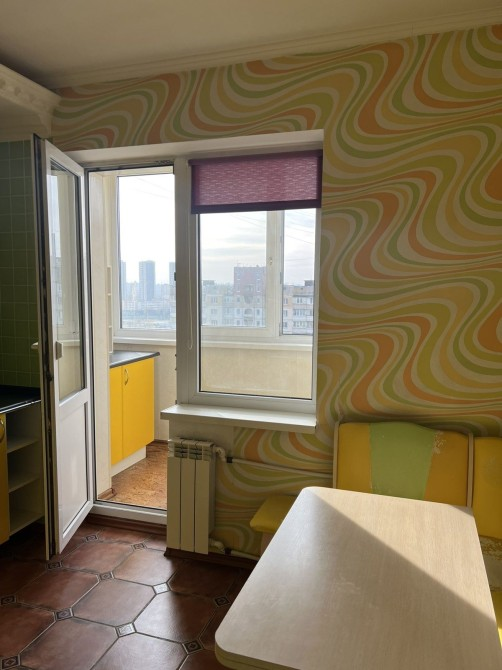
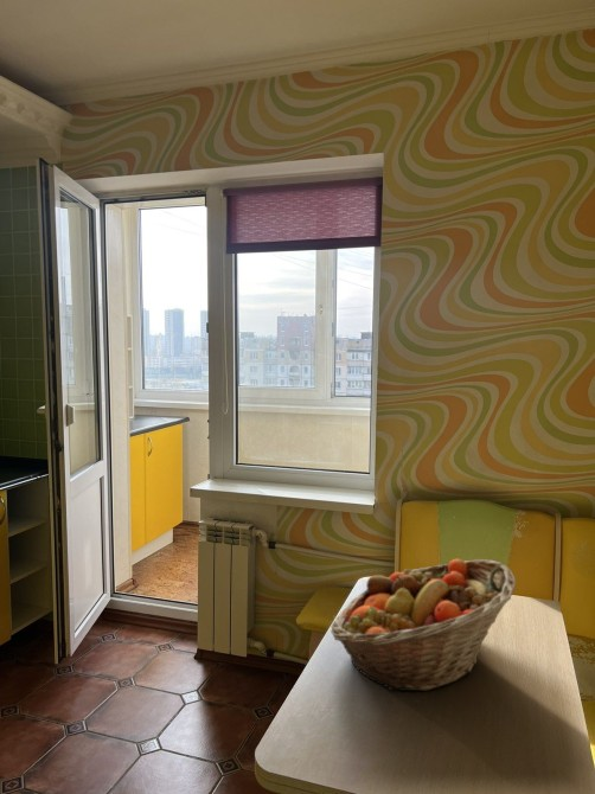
+ fruit basket [330,558,517,692]
